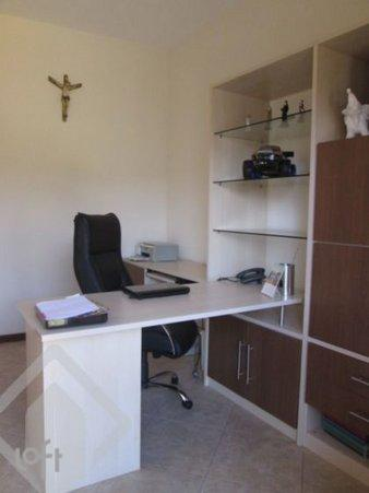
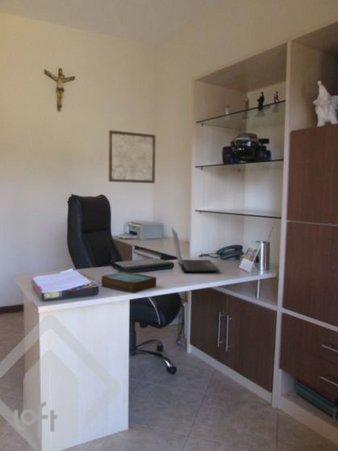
+ laptop computer [171,227,220,273]
+ book [100,270,157,294]
+ wall art [108,129,157,184]
